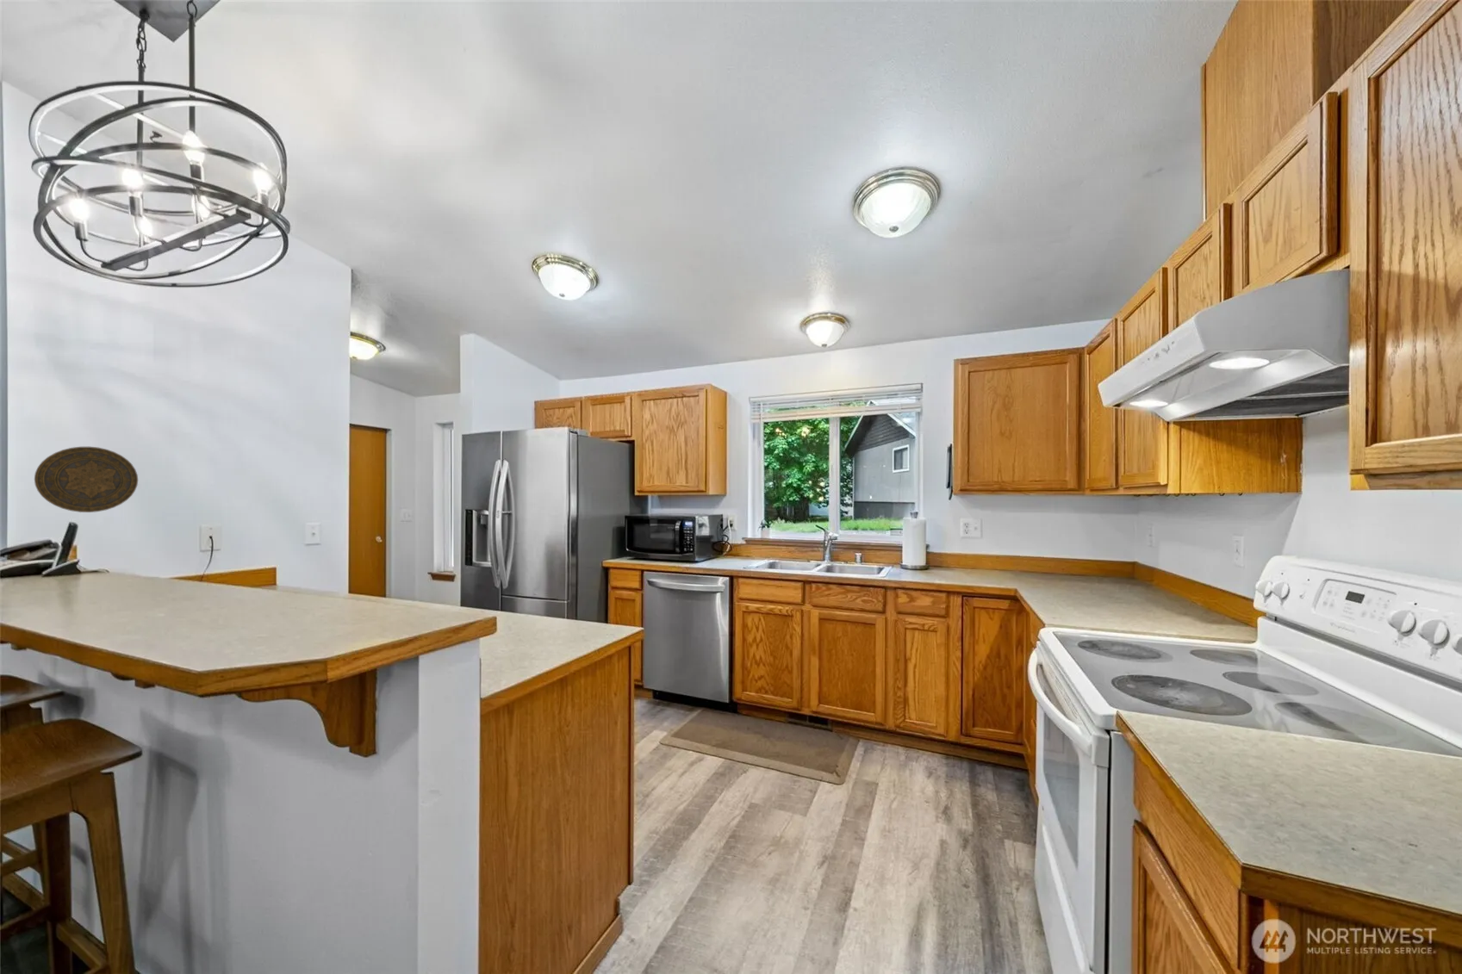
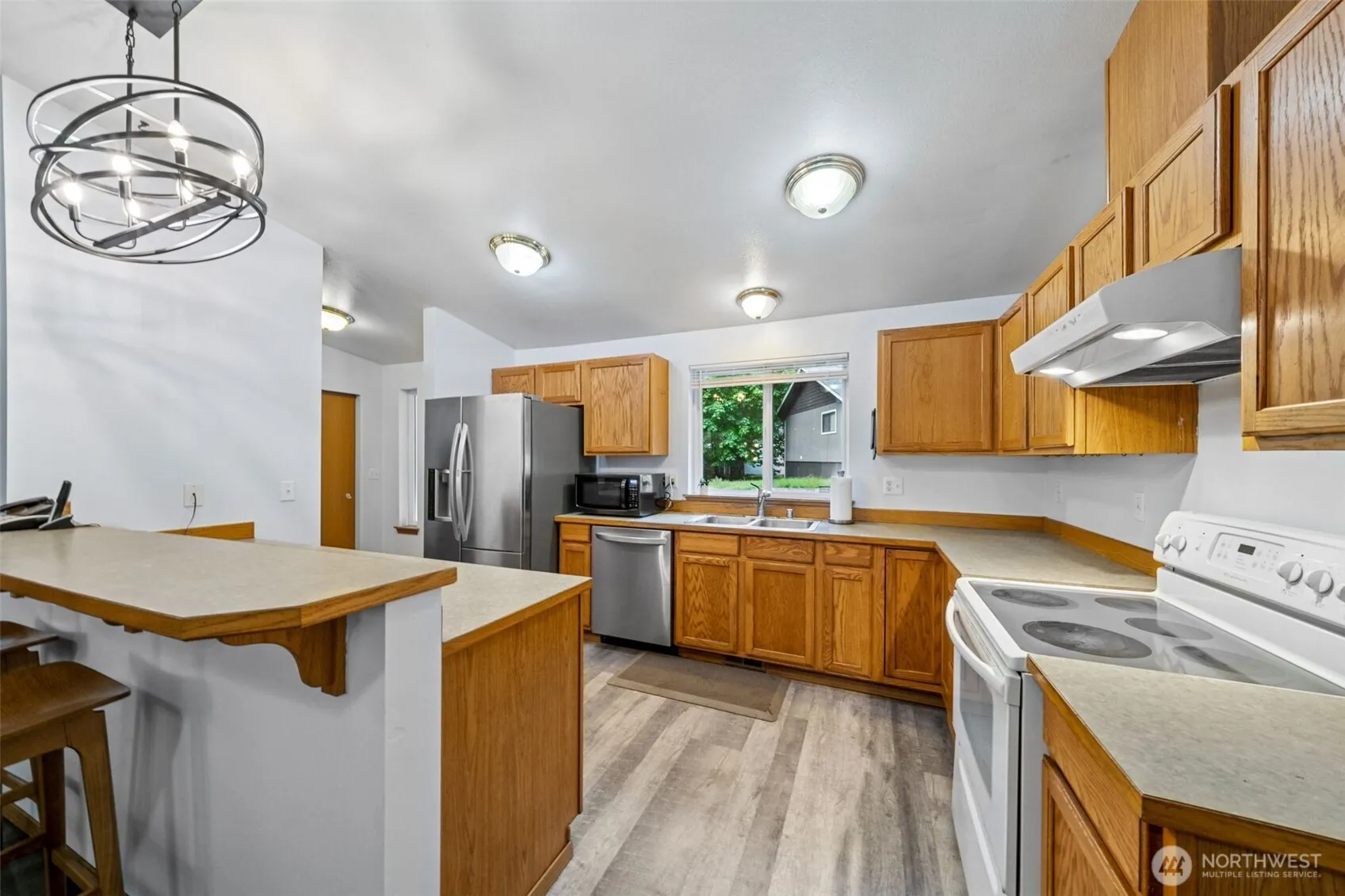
- decorative plate [34,446,139,513]
